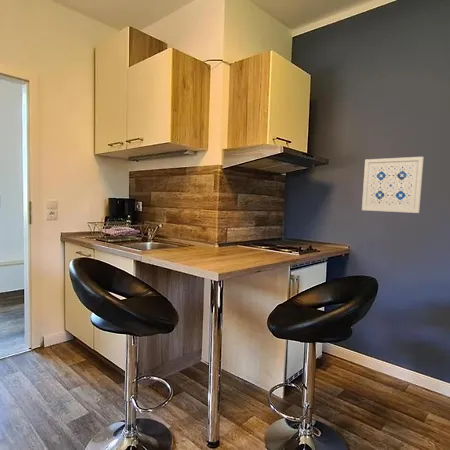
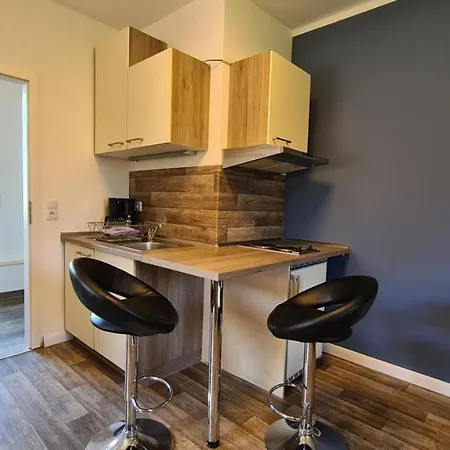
- wall art [361,156,425,214]
